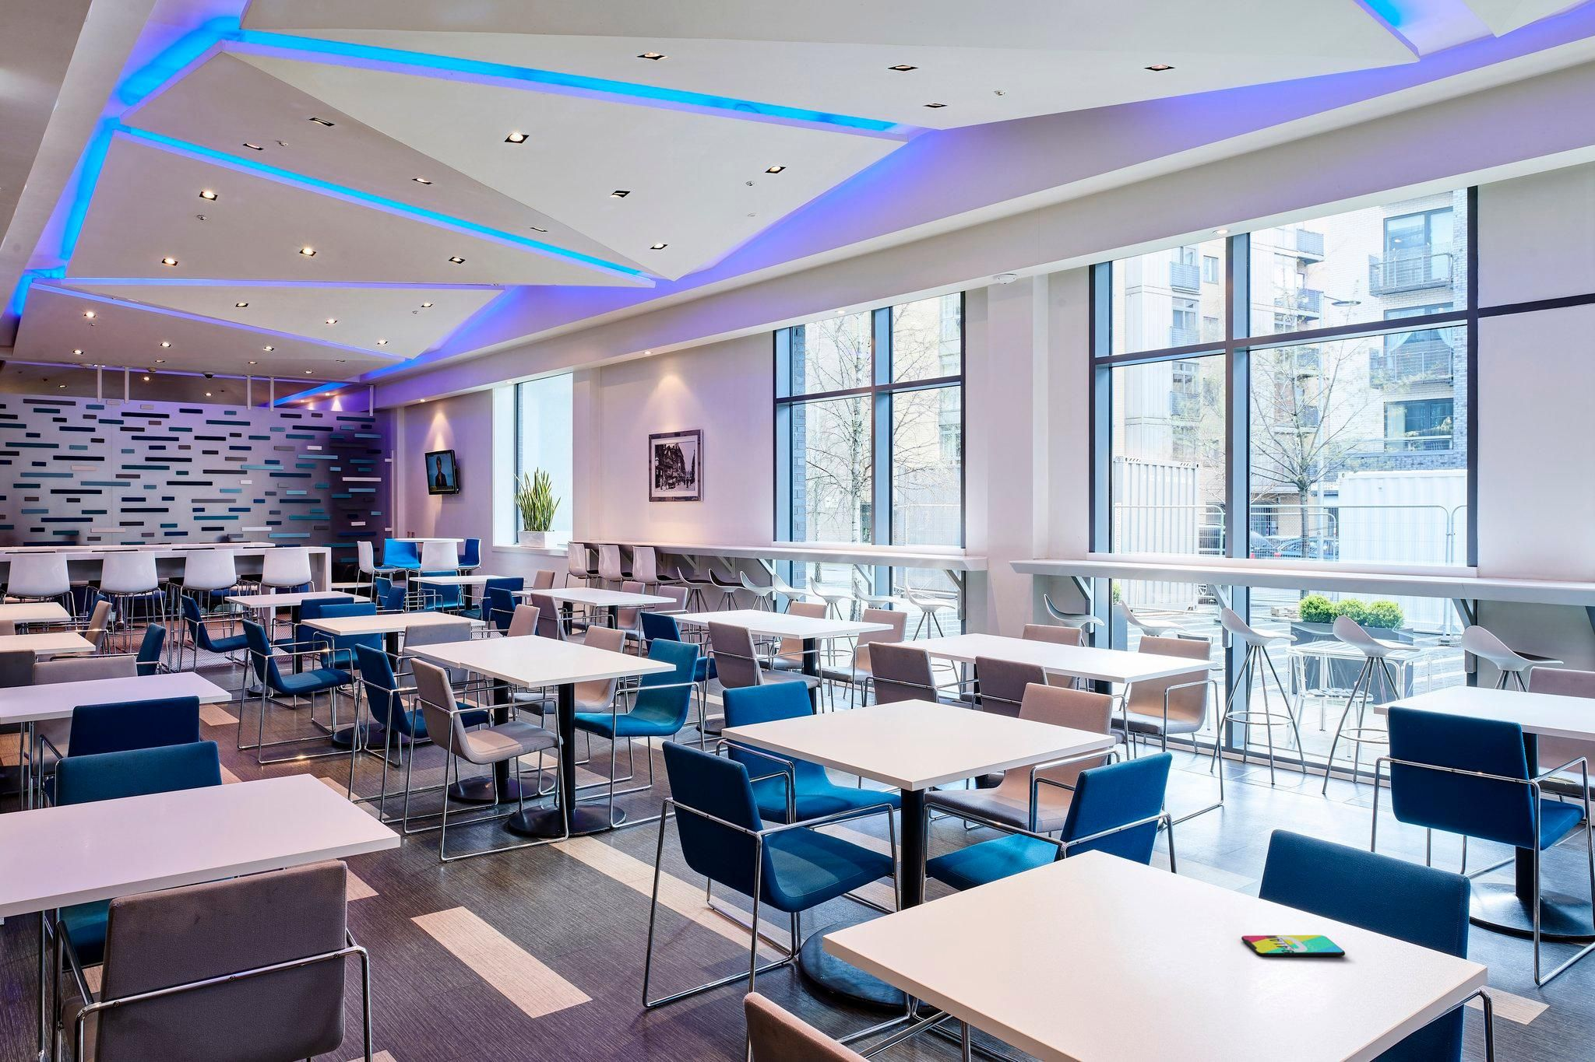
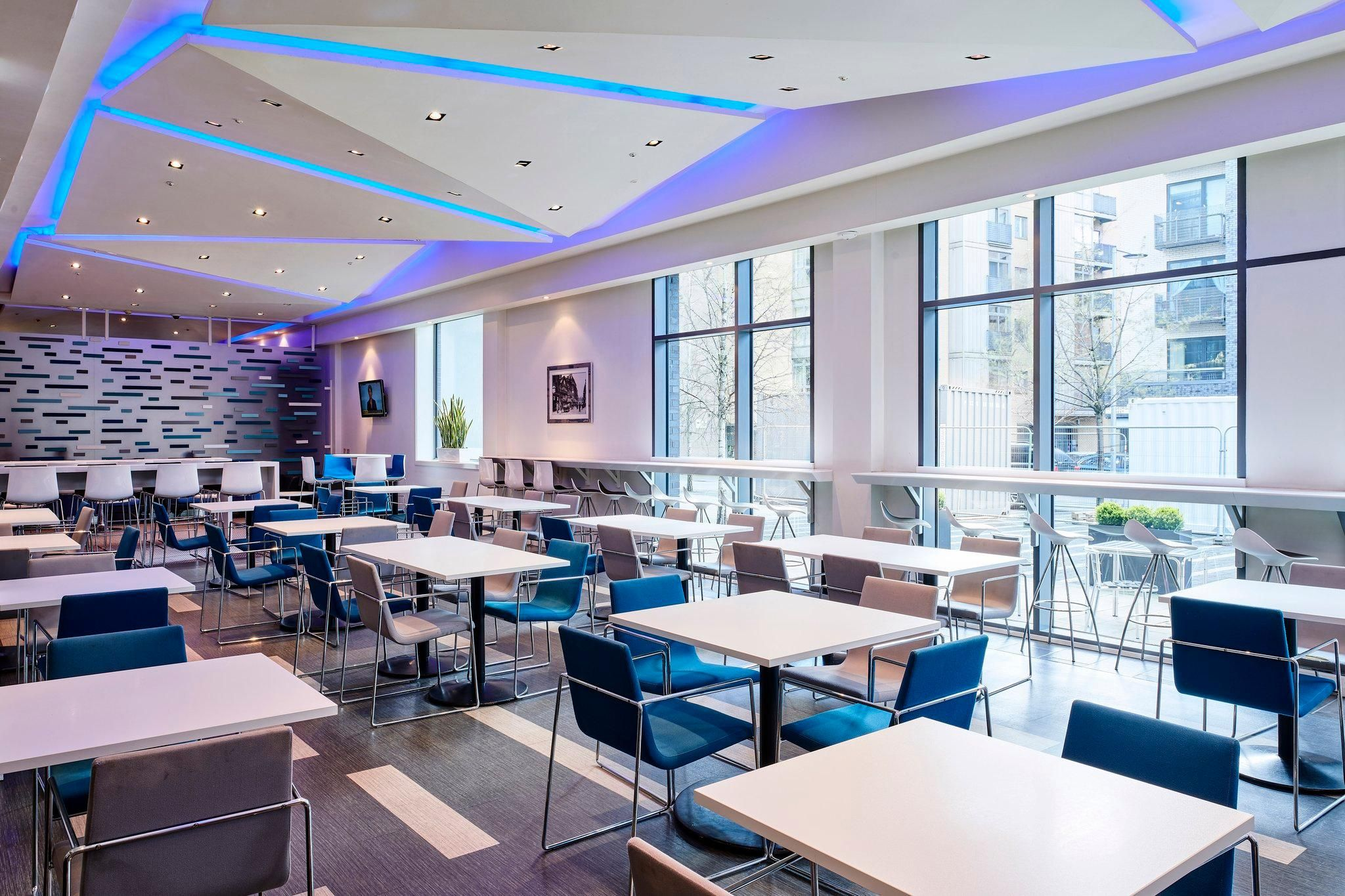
- smartphone [1240,934,1346,957]
